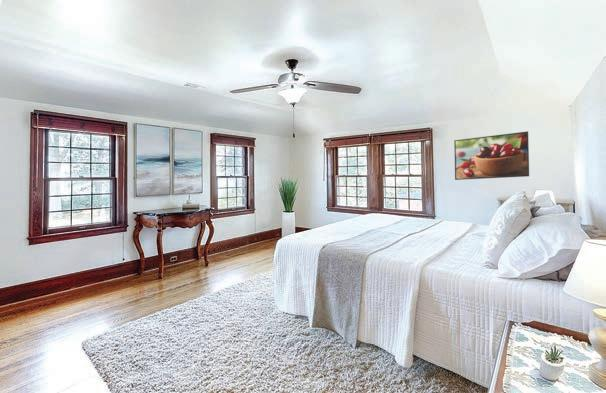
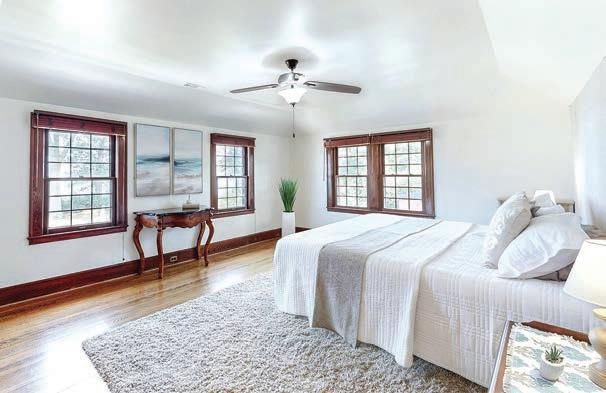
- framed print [453,130,530,181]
